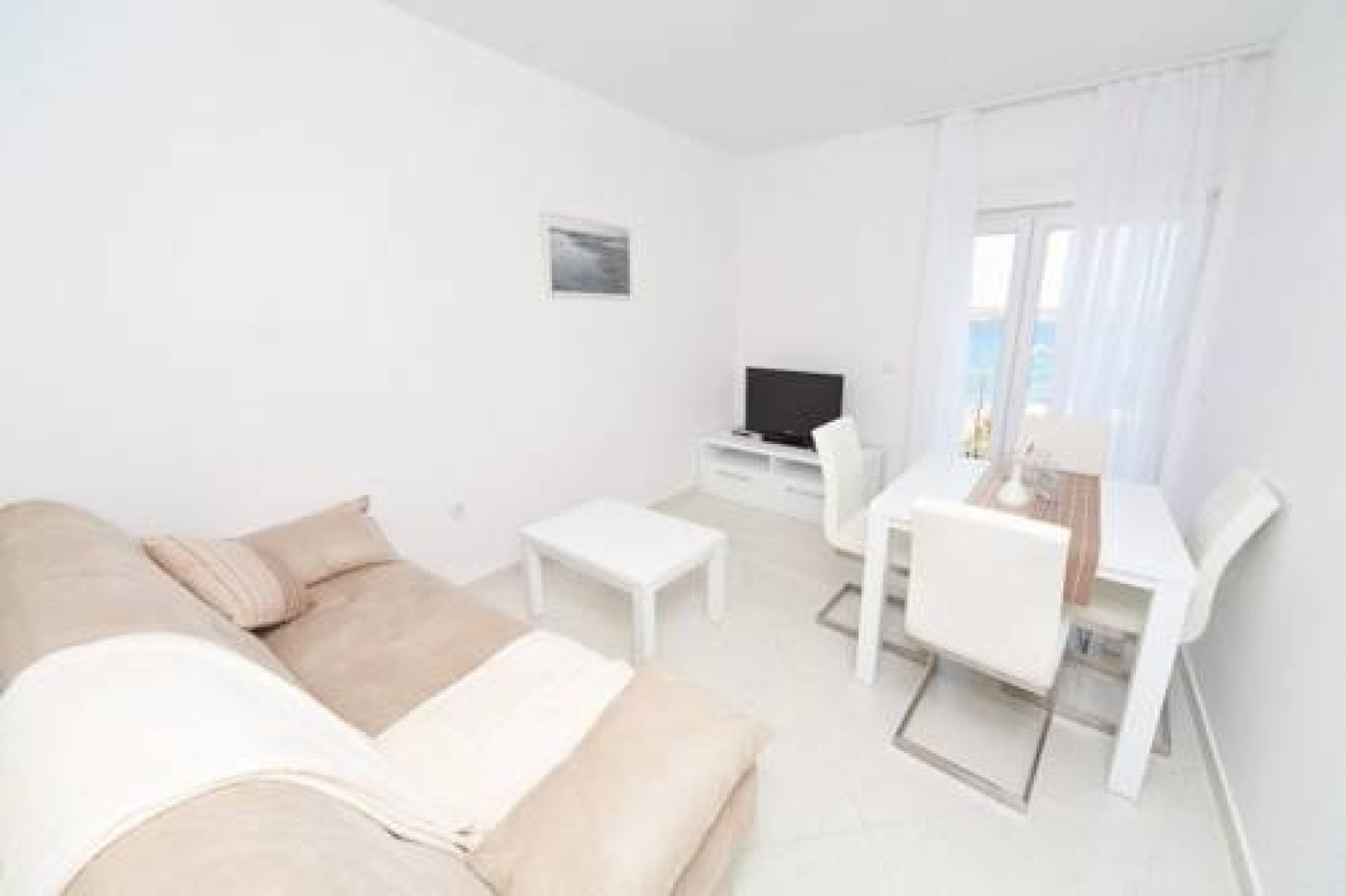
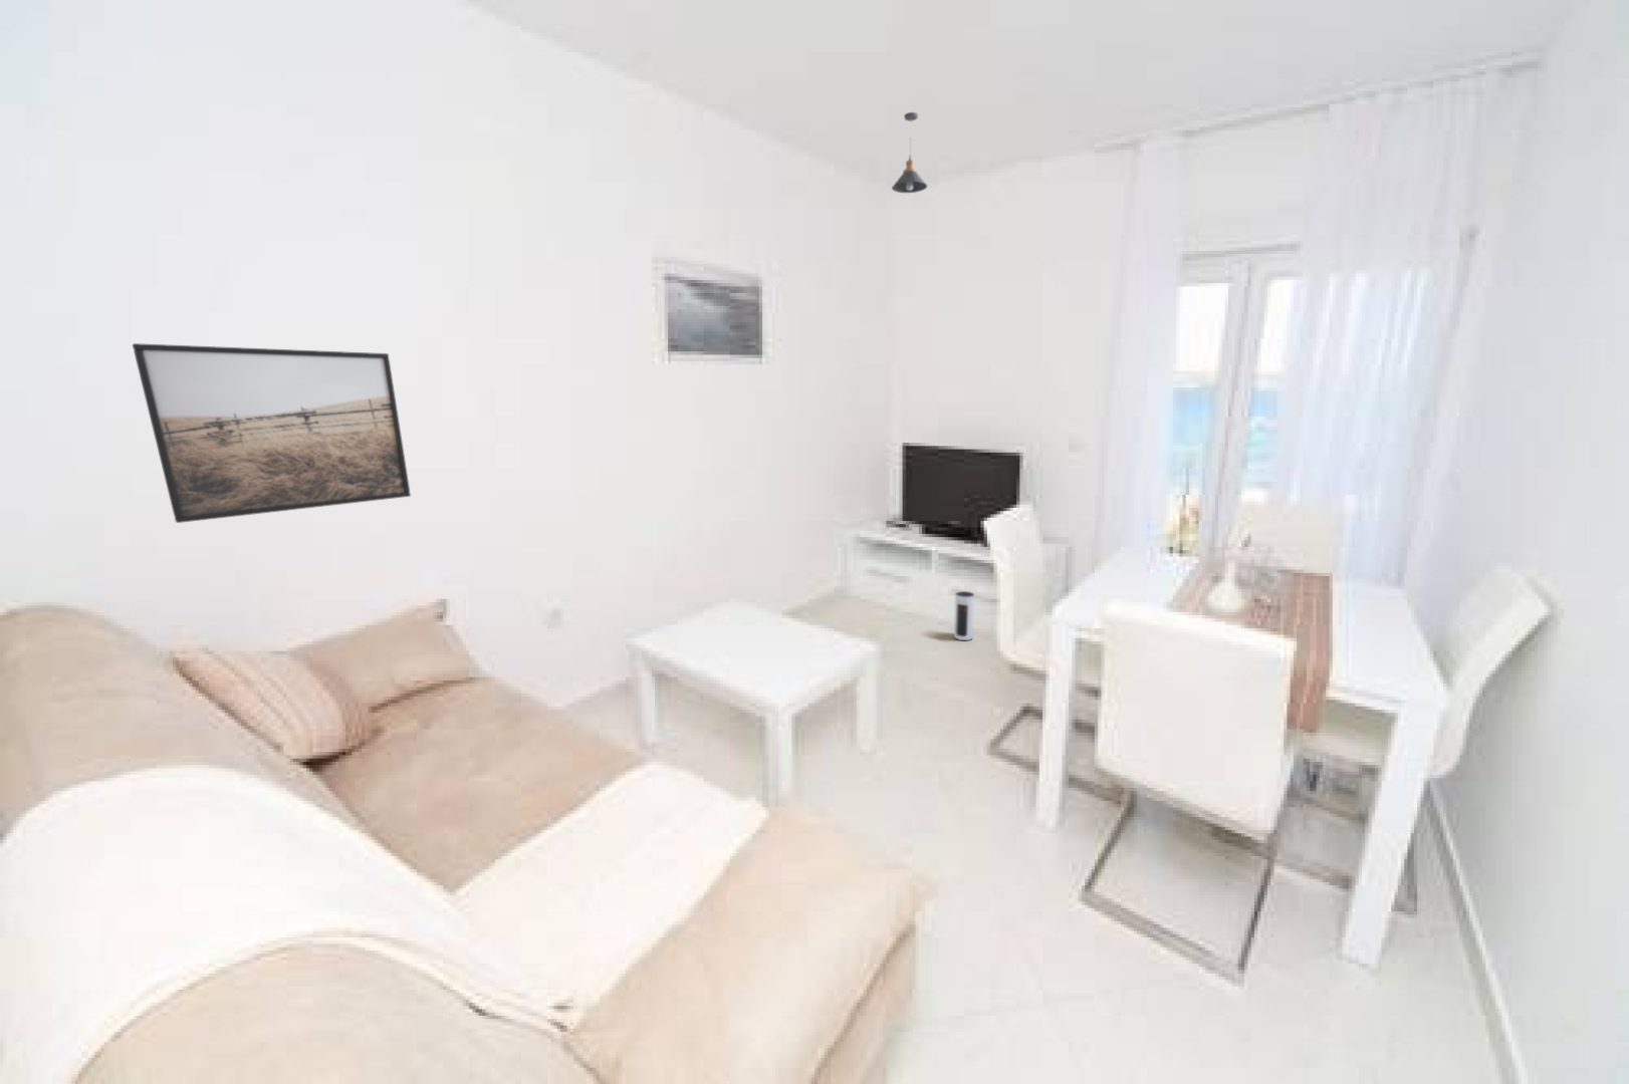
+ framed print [132,342,411,524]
+ pendant light [891,111,928,194]
+ speaker [954,590,975,641]
